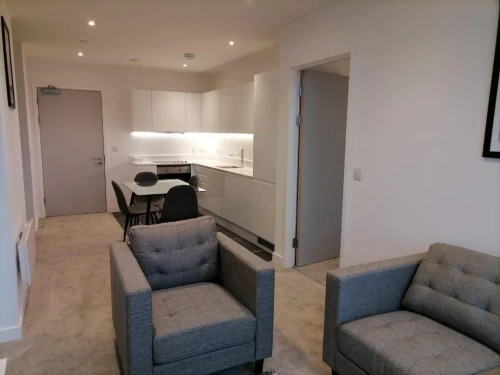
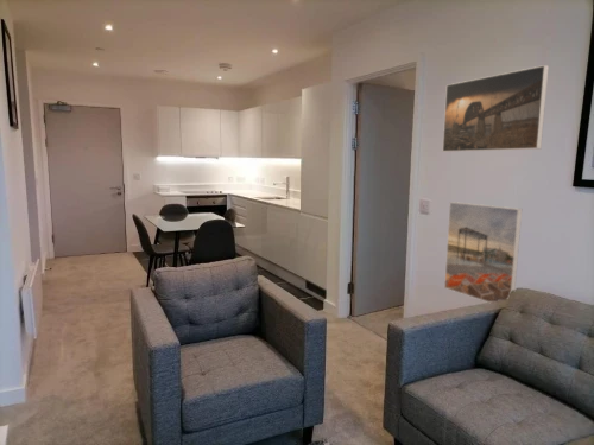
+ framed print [441,64,550,153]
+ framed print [443,201,523,304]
